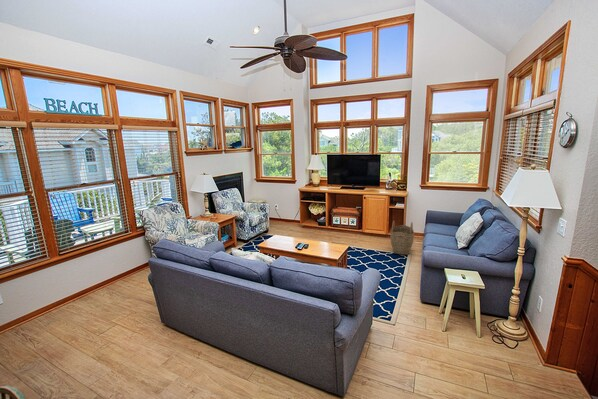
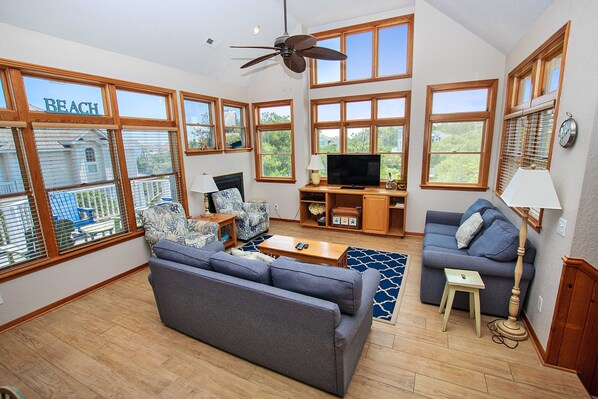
- woven basket [389,220,415,256]
